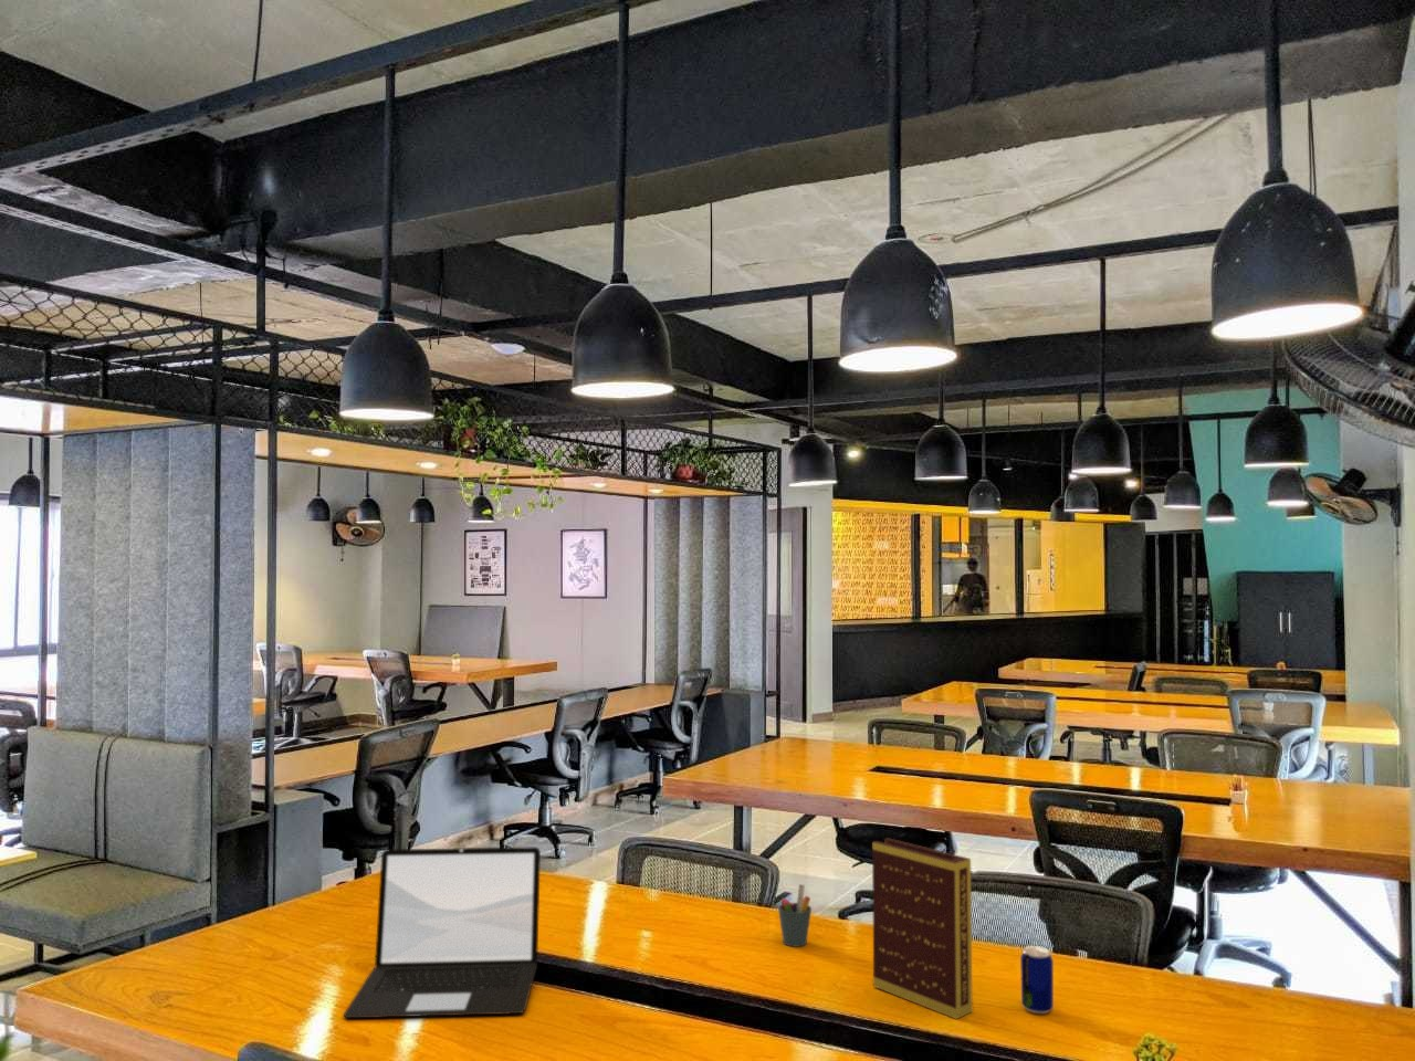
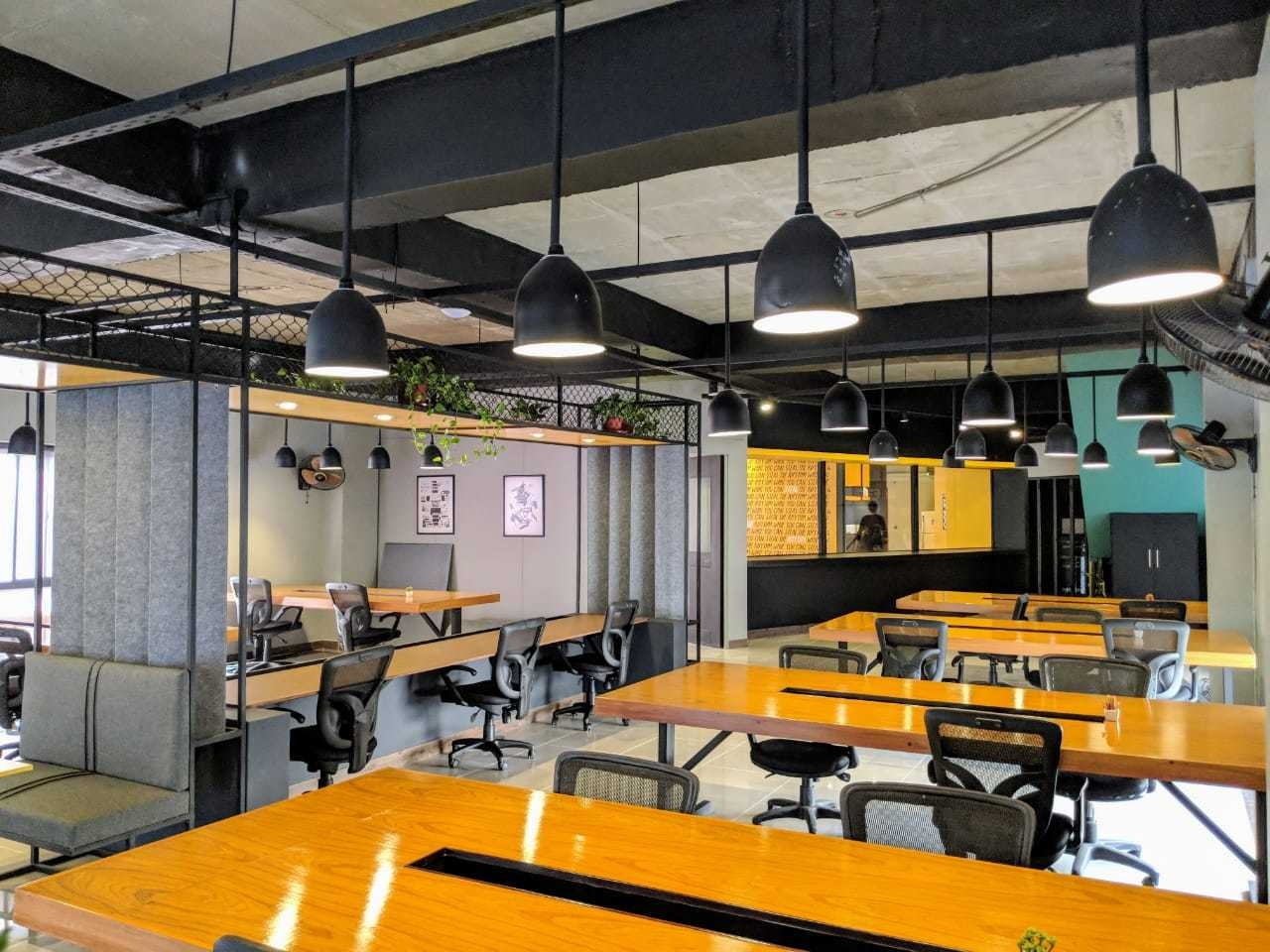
- pen holder [778,883,812,948]
- laptop [343,846,541,1019]
- beer can [1019,945,1055,1014]
- book [871,837,974,1020]
